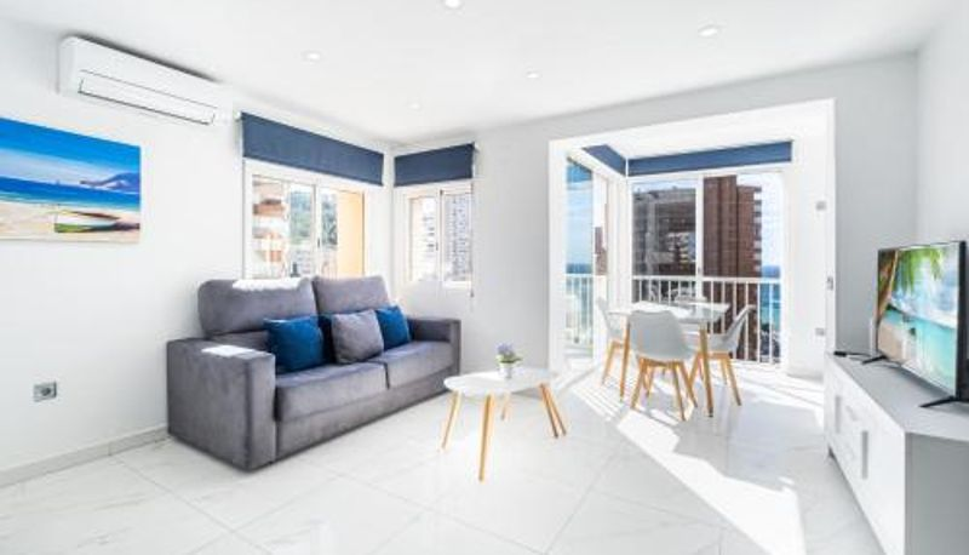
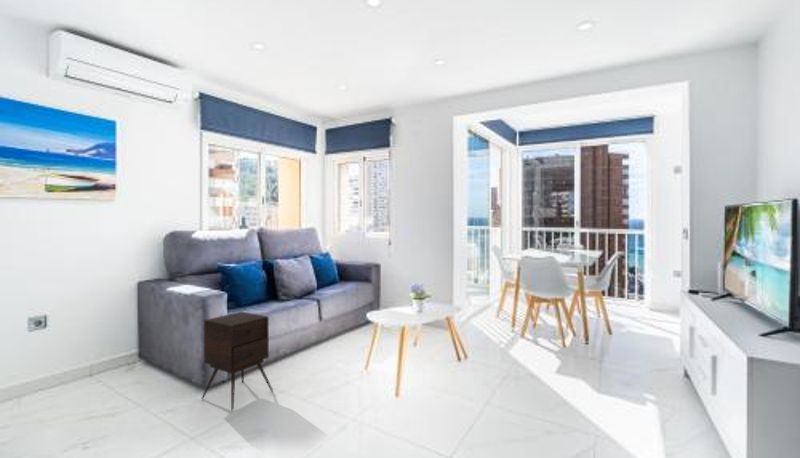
+ side table [201,311,274,411]
